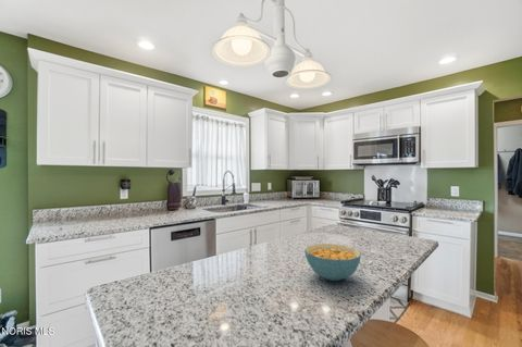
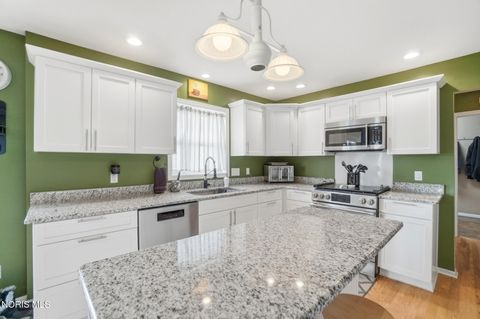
- cereal bowl [303,243,362,282]
